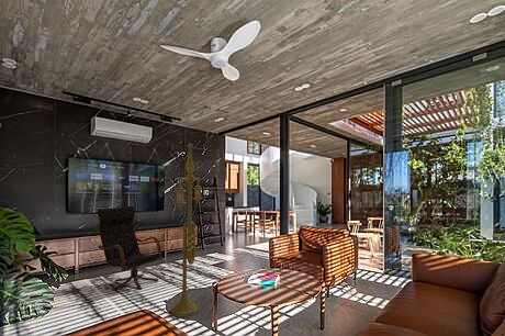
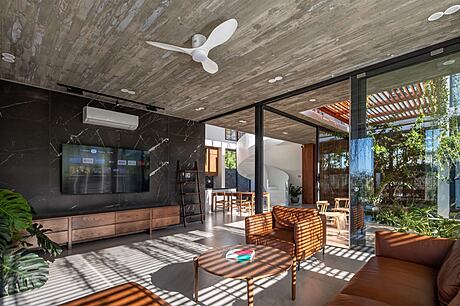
- floor lamp [170,143,203,318]
- lounge chair [97,205,164,292]
